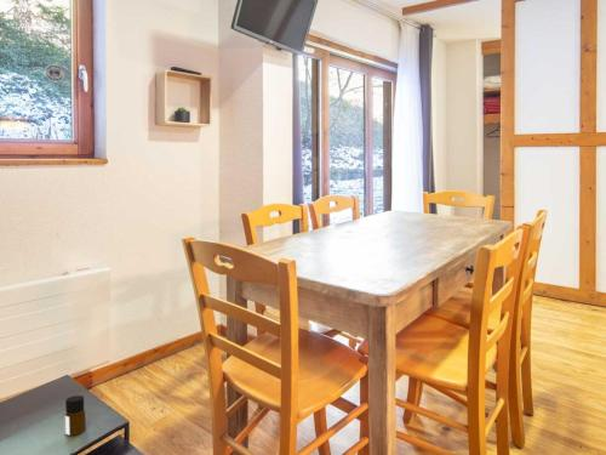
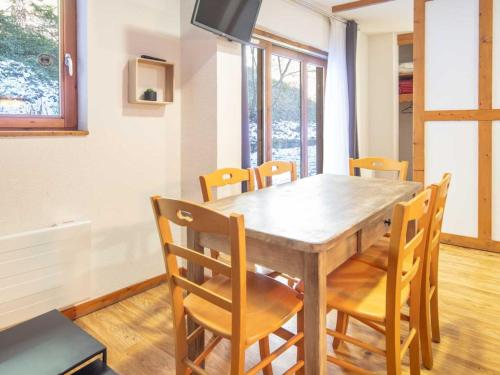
- bottle [64,394,87,436]
